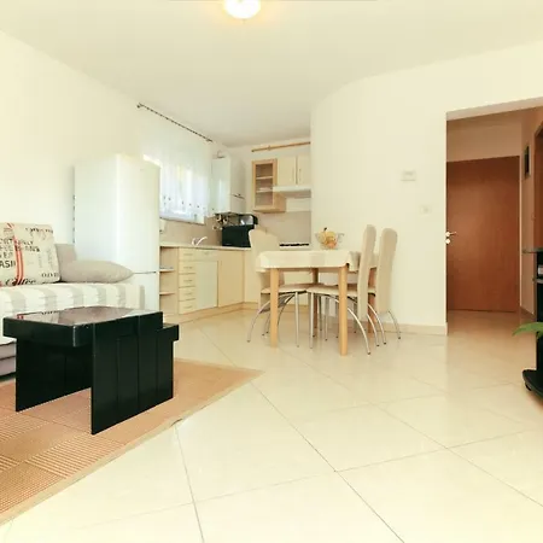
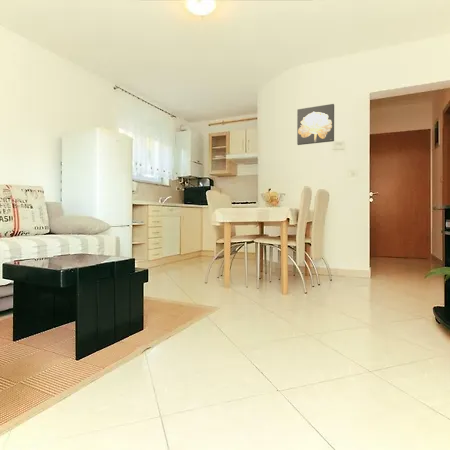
+ wall art [296,103,335,146]
